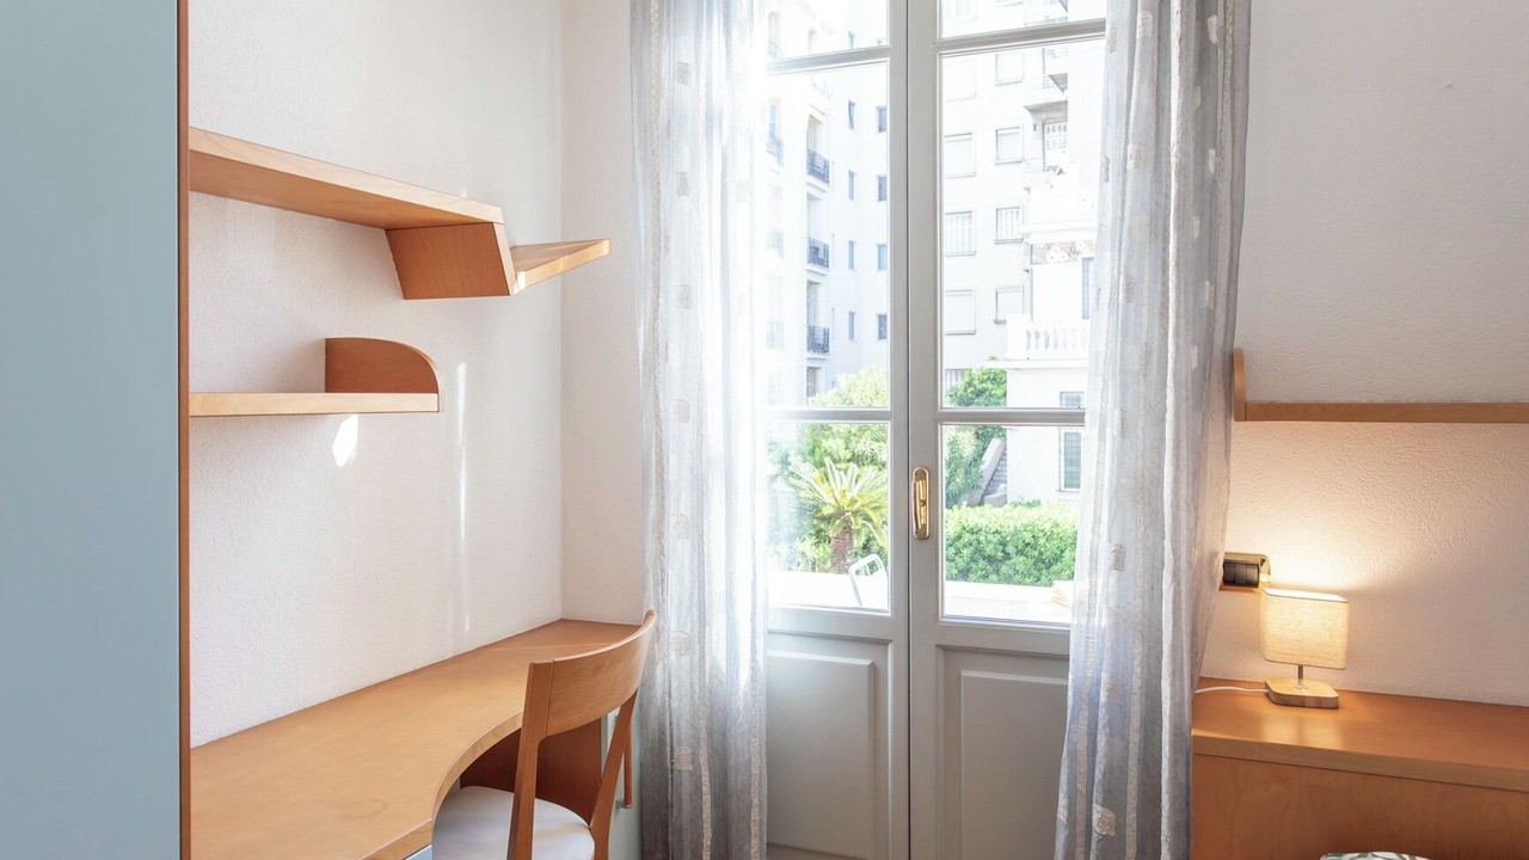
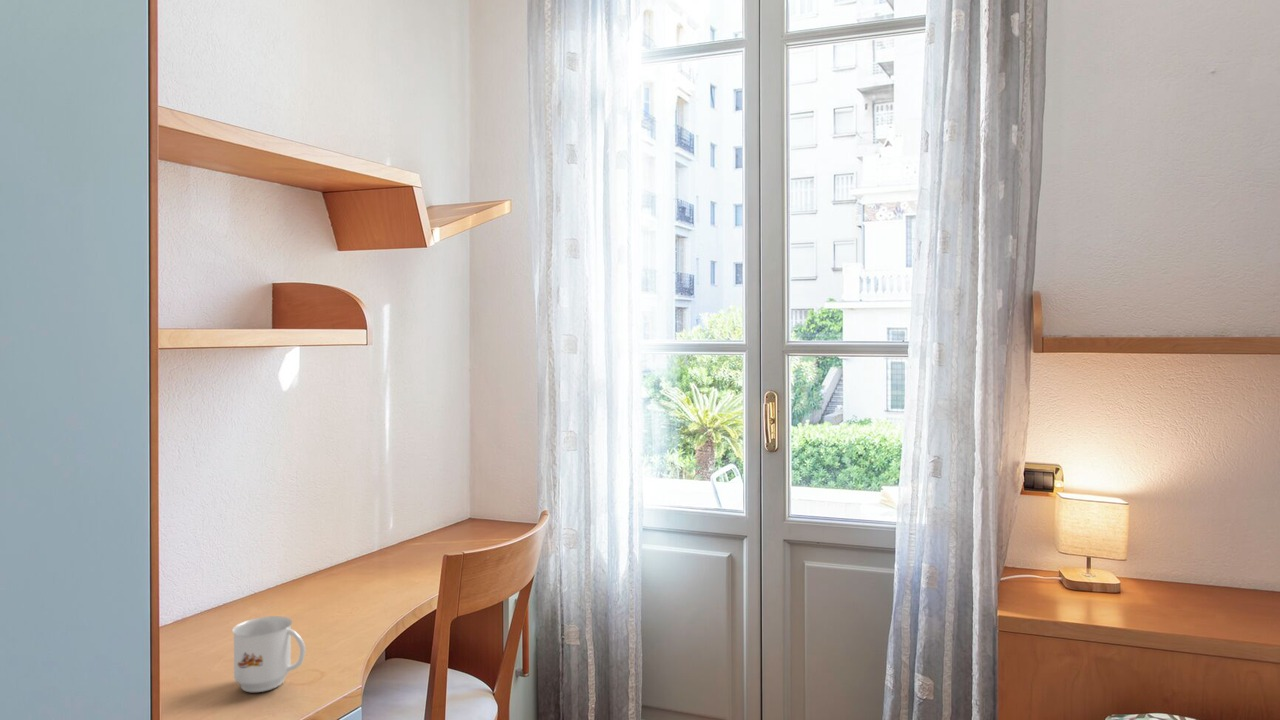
+ mug [231,615,306,693]
